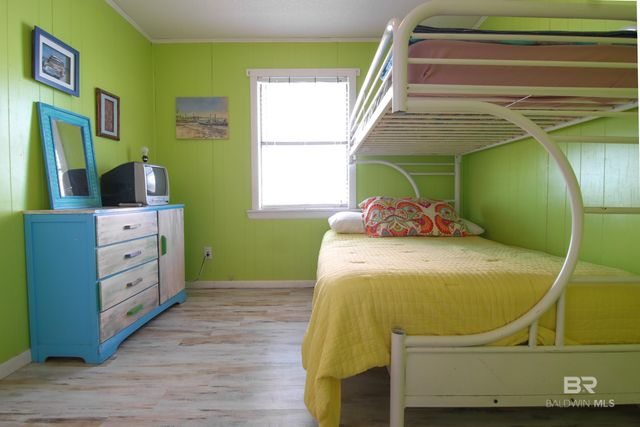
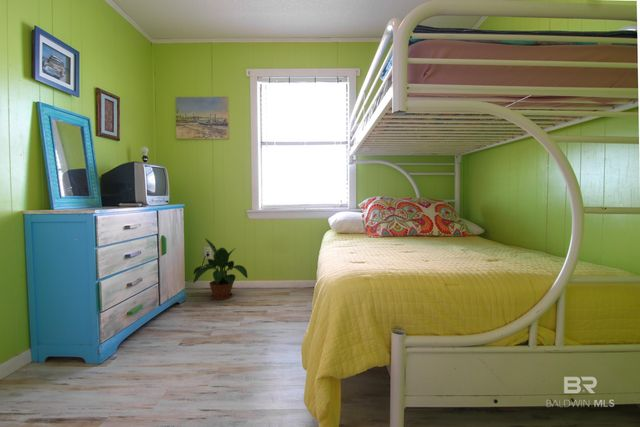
+ potted plant [193,237,249,301]
